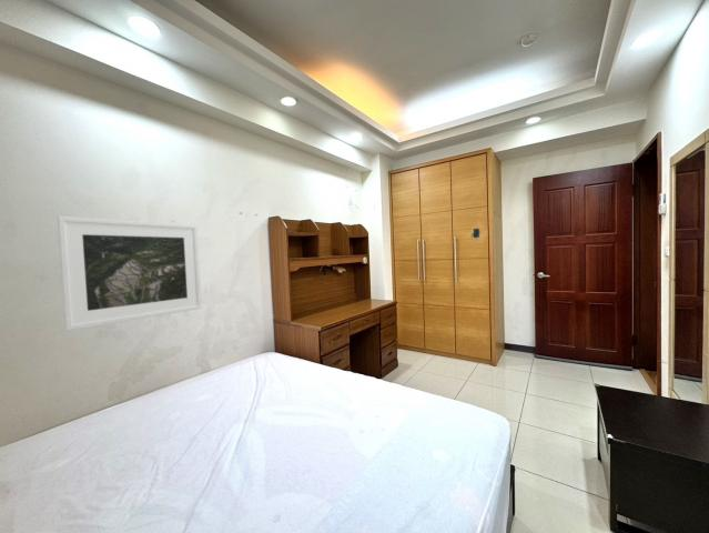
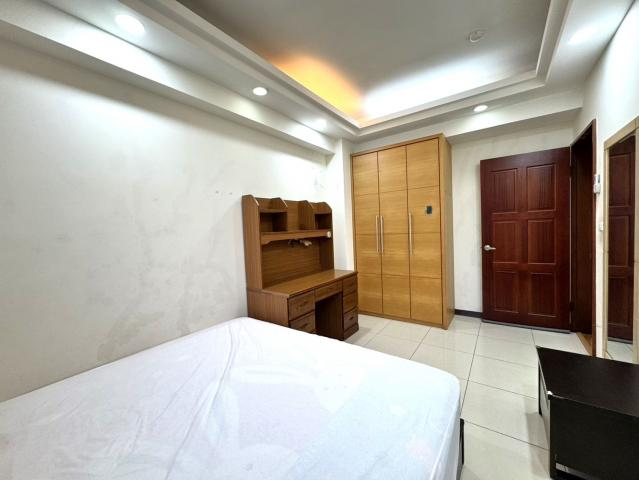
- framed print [57,215,203,332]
